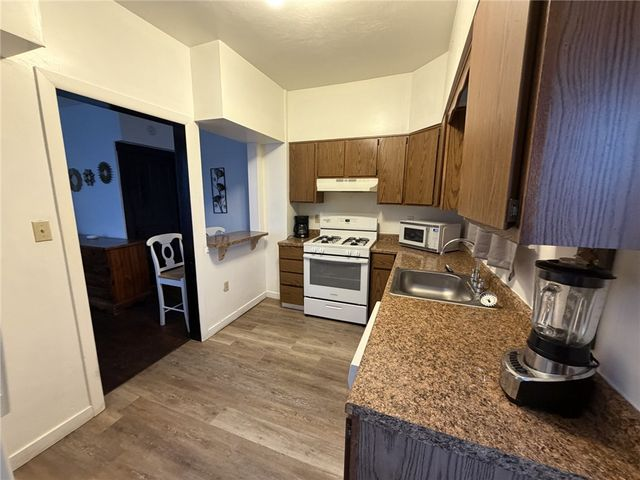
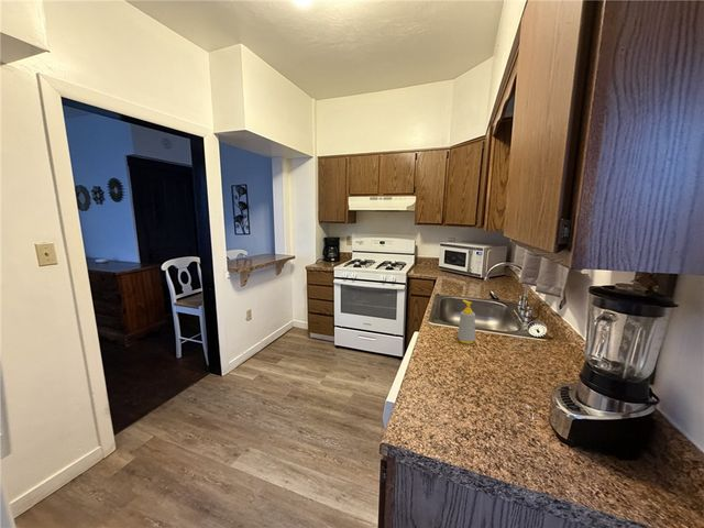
+ soap bottle [457,299,476,345]
